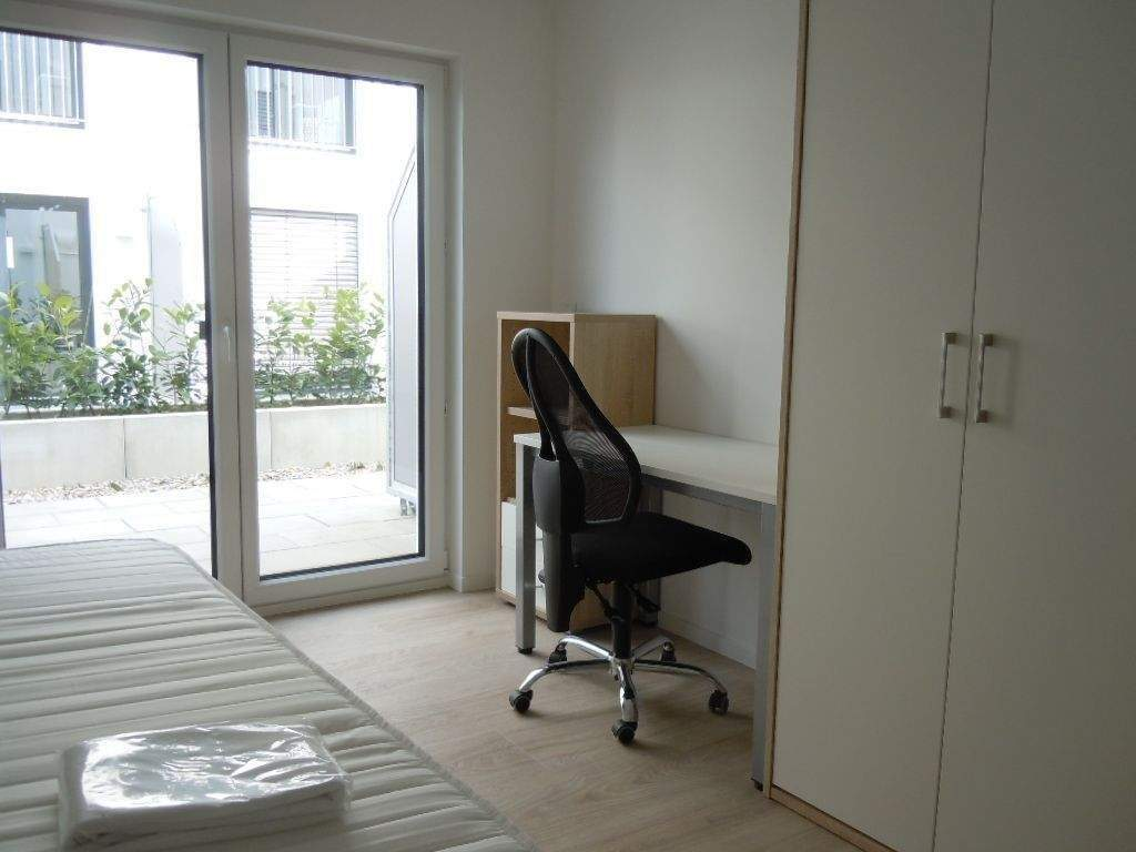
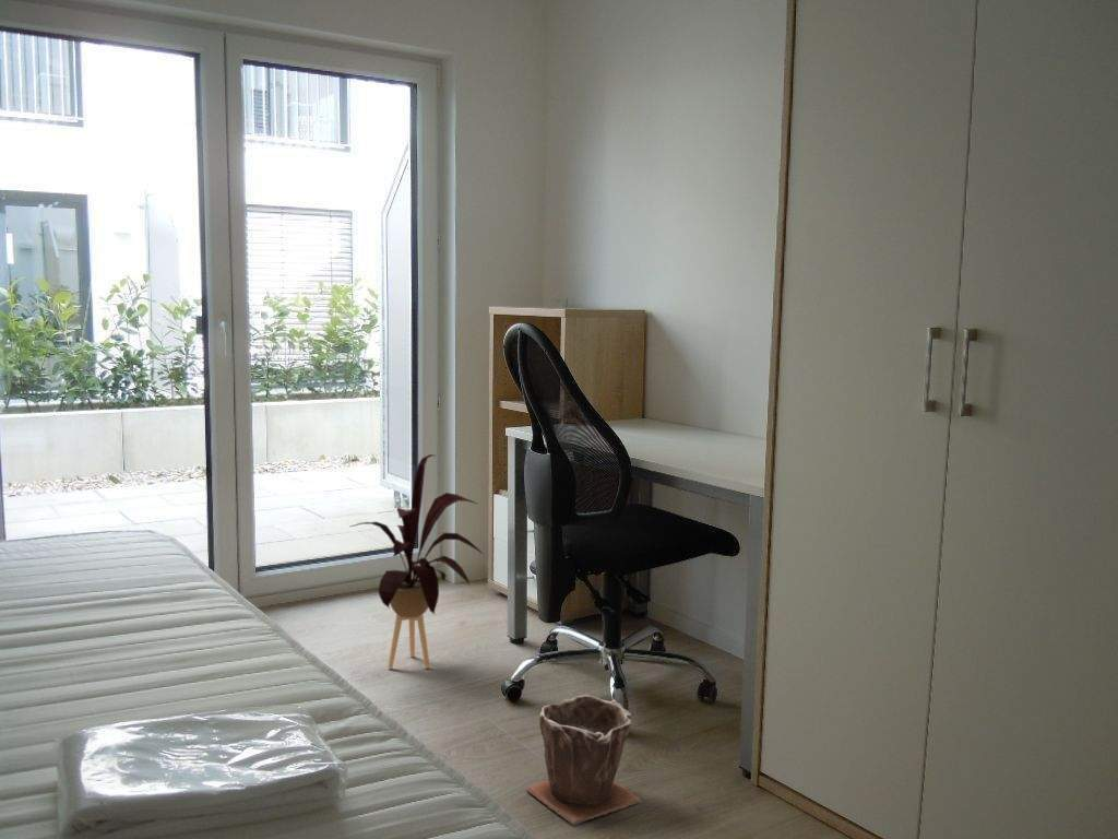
+ house plant [349,453,484,670]
+ plant pot [525,694,642,826]
